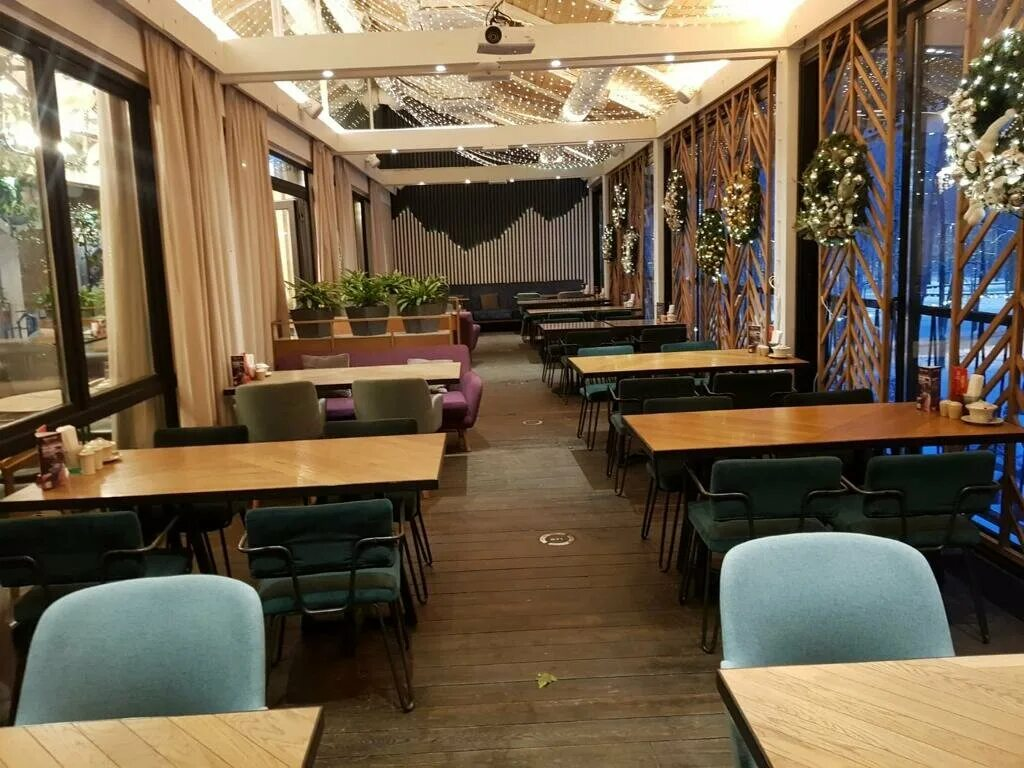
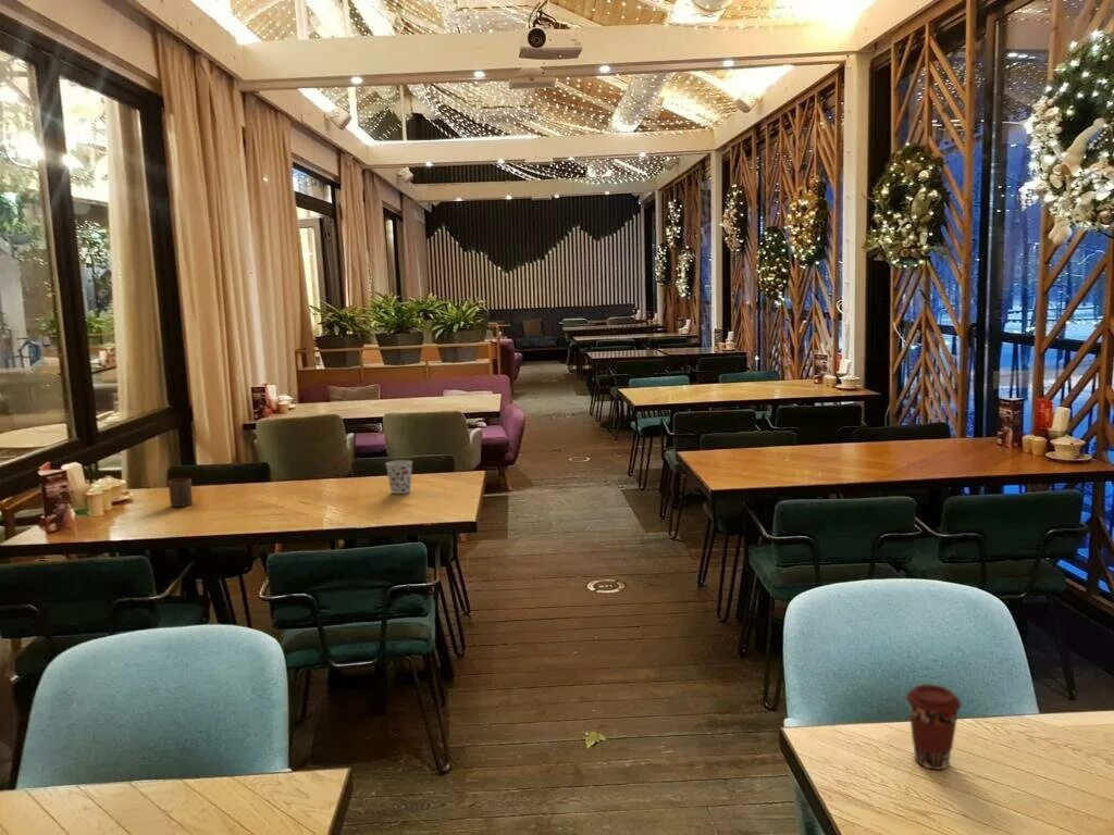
+ cup [168,477,194,508]
+ coffee cup [905,683,963,771]
+ cup [384,459,413,495]
